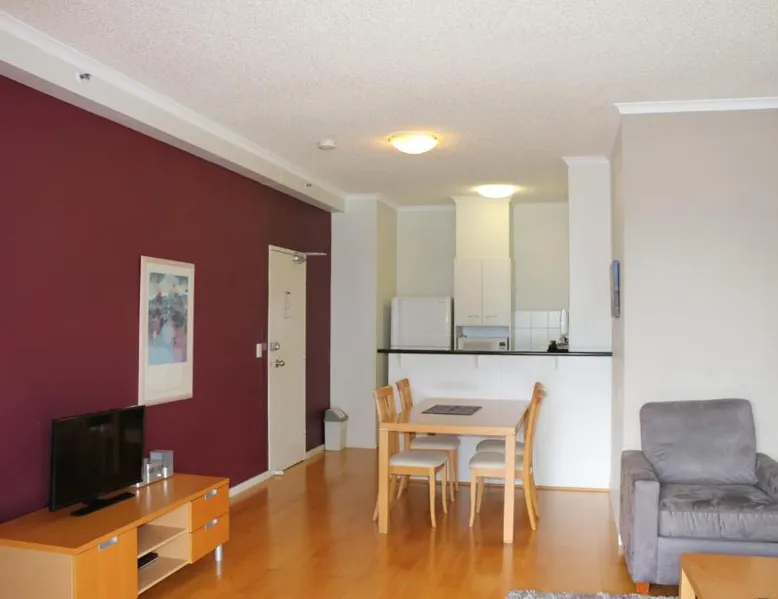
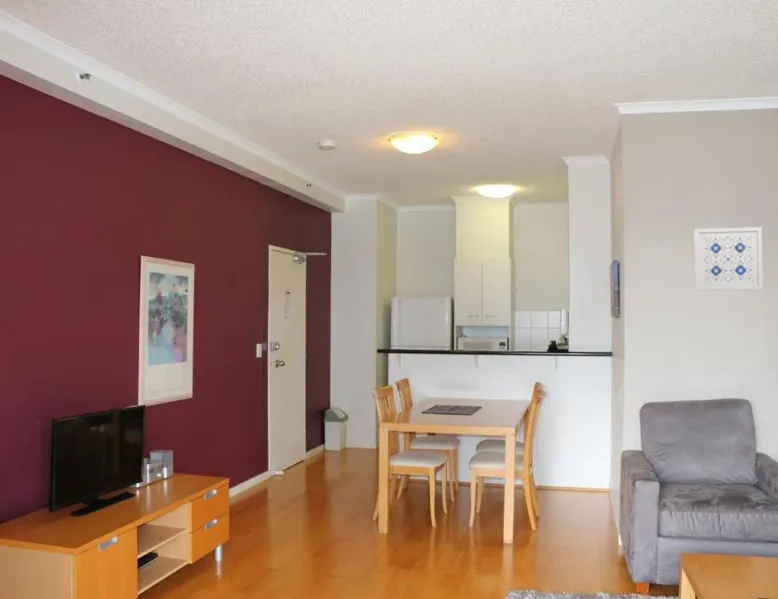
+ wall art [693,226,764,291]
